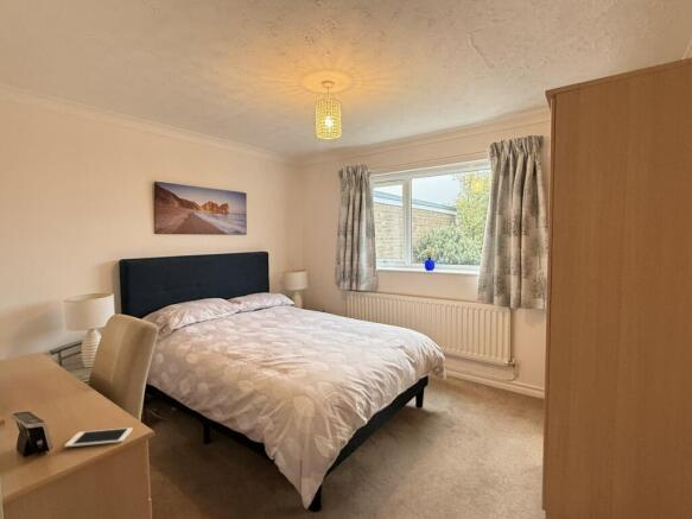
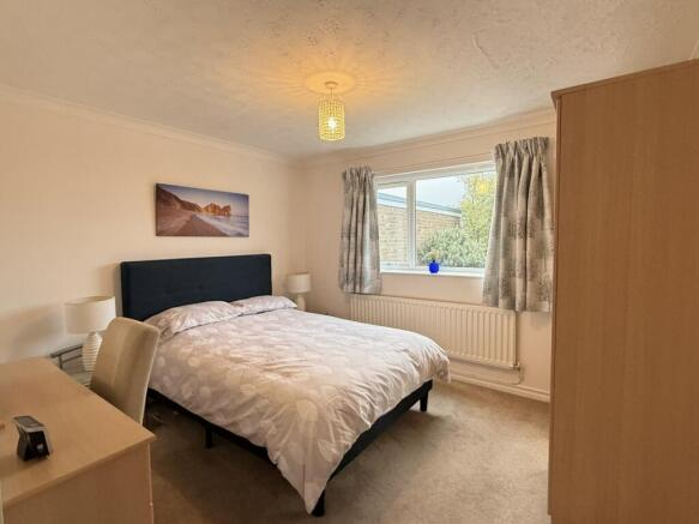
- cell phone [63,426,134,449]
